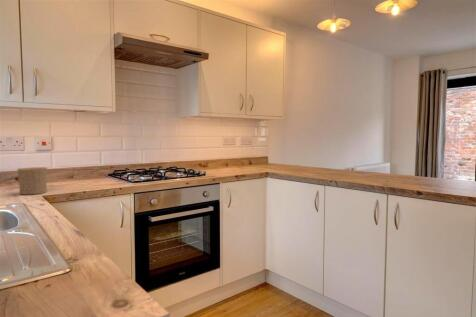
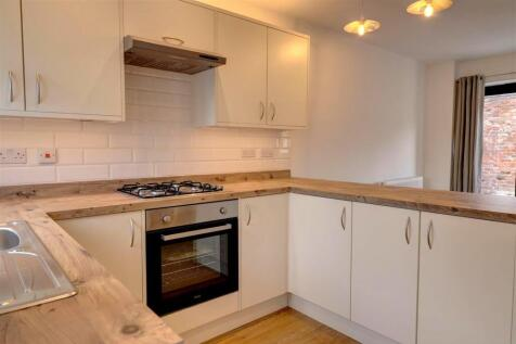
- cup [16,166,48,195]
